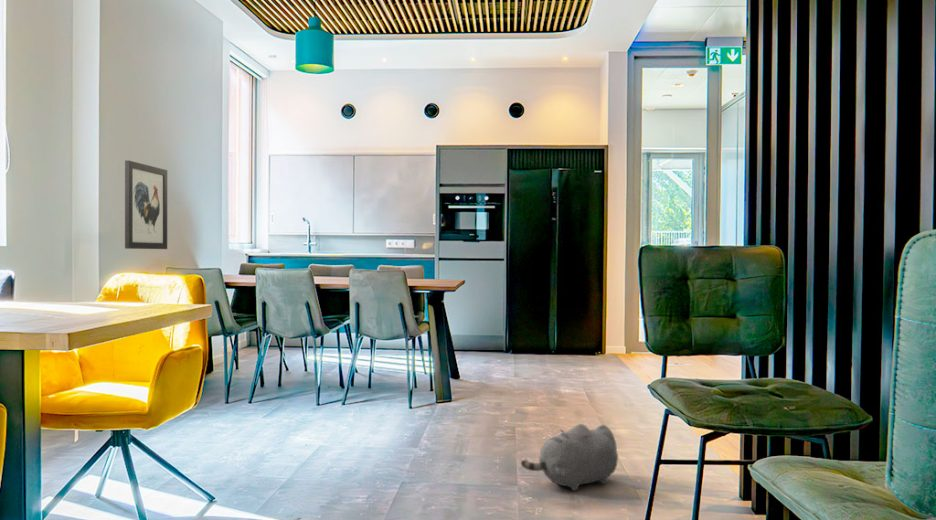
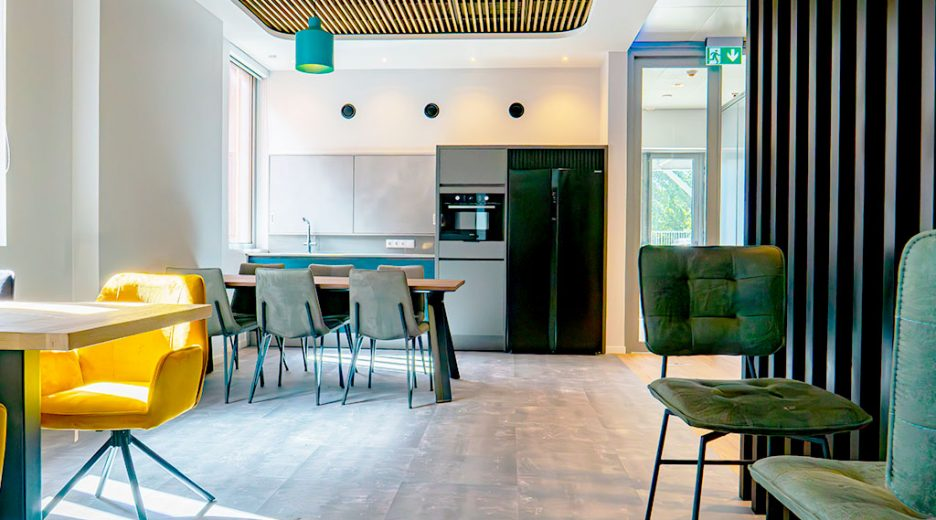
- plush toy [520,423,619,492]
- wall art [124,159,168,250]
